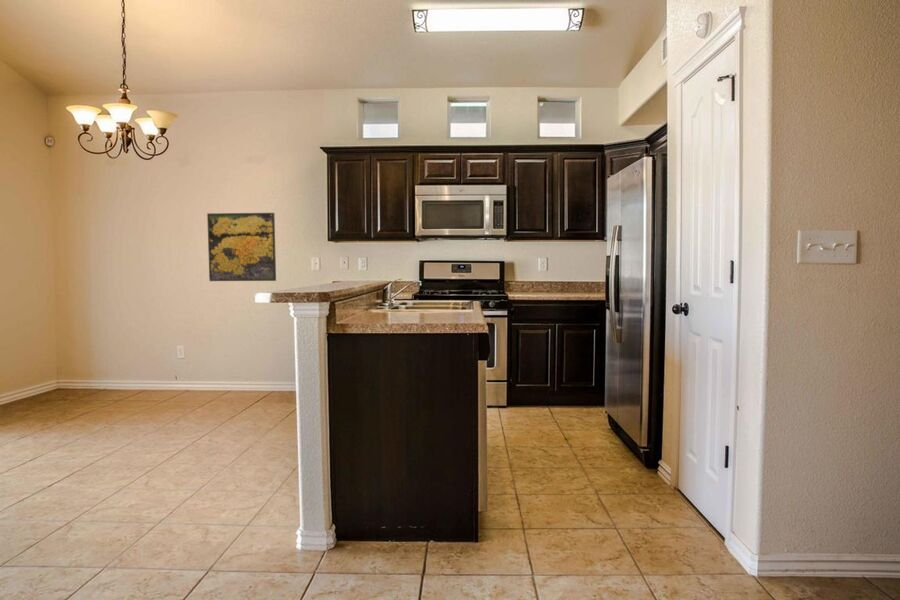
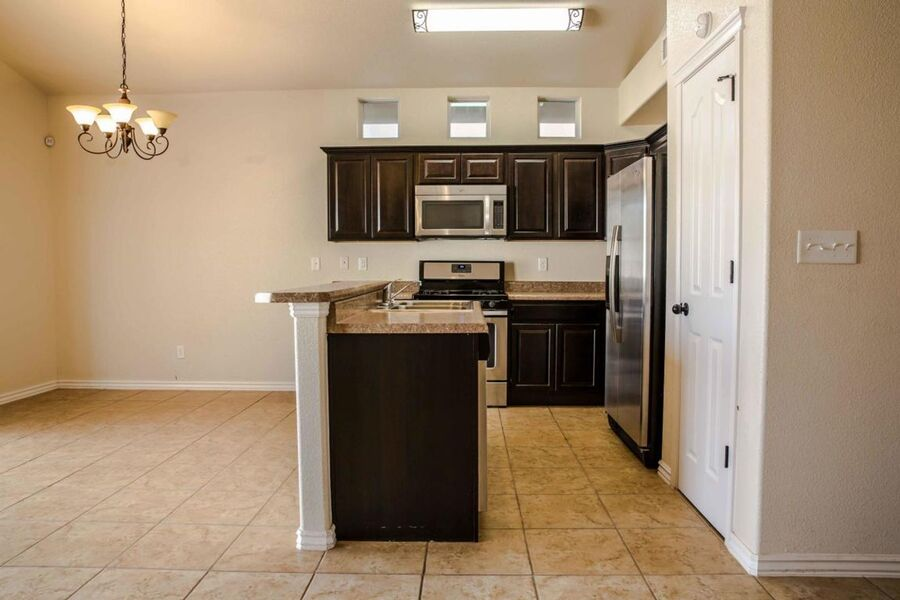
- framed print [206,212,277,282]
